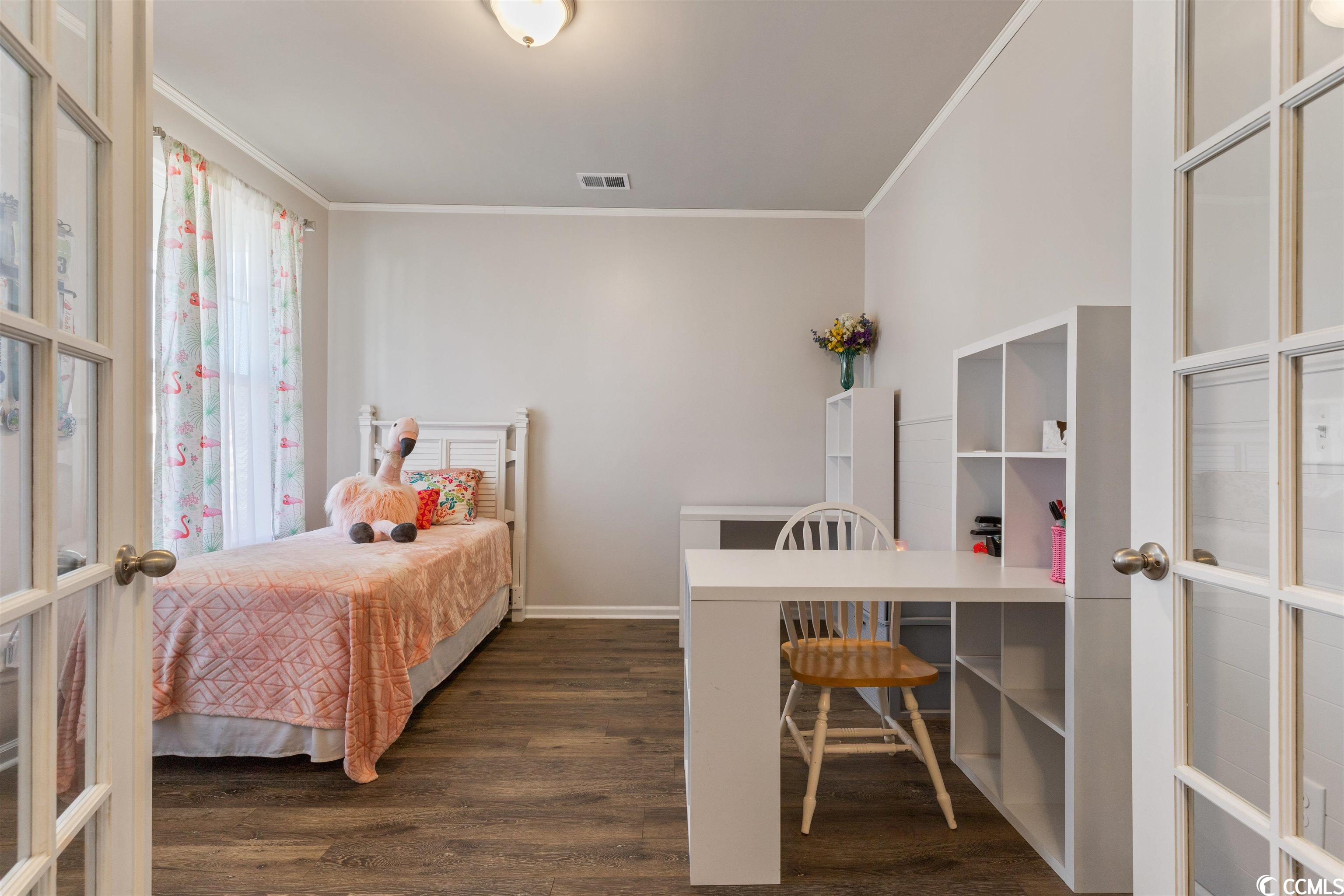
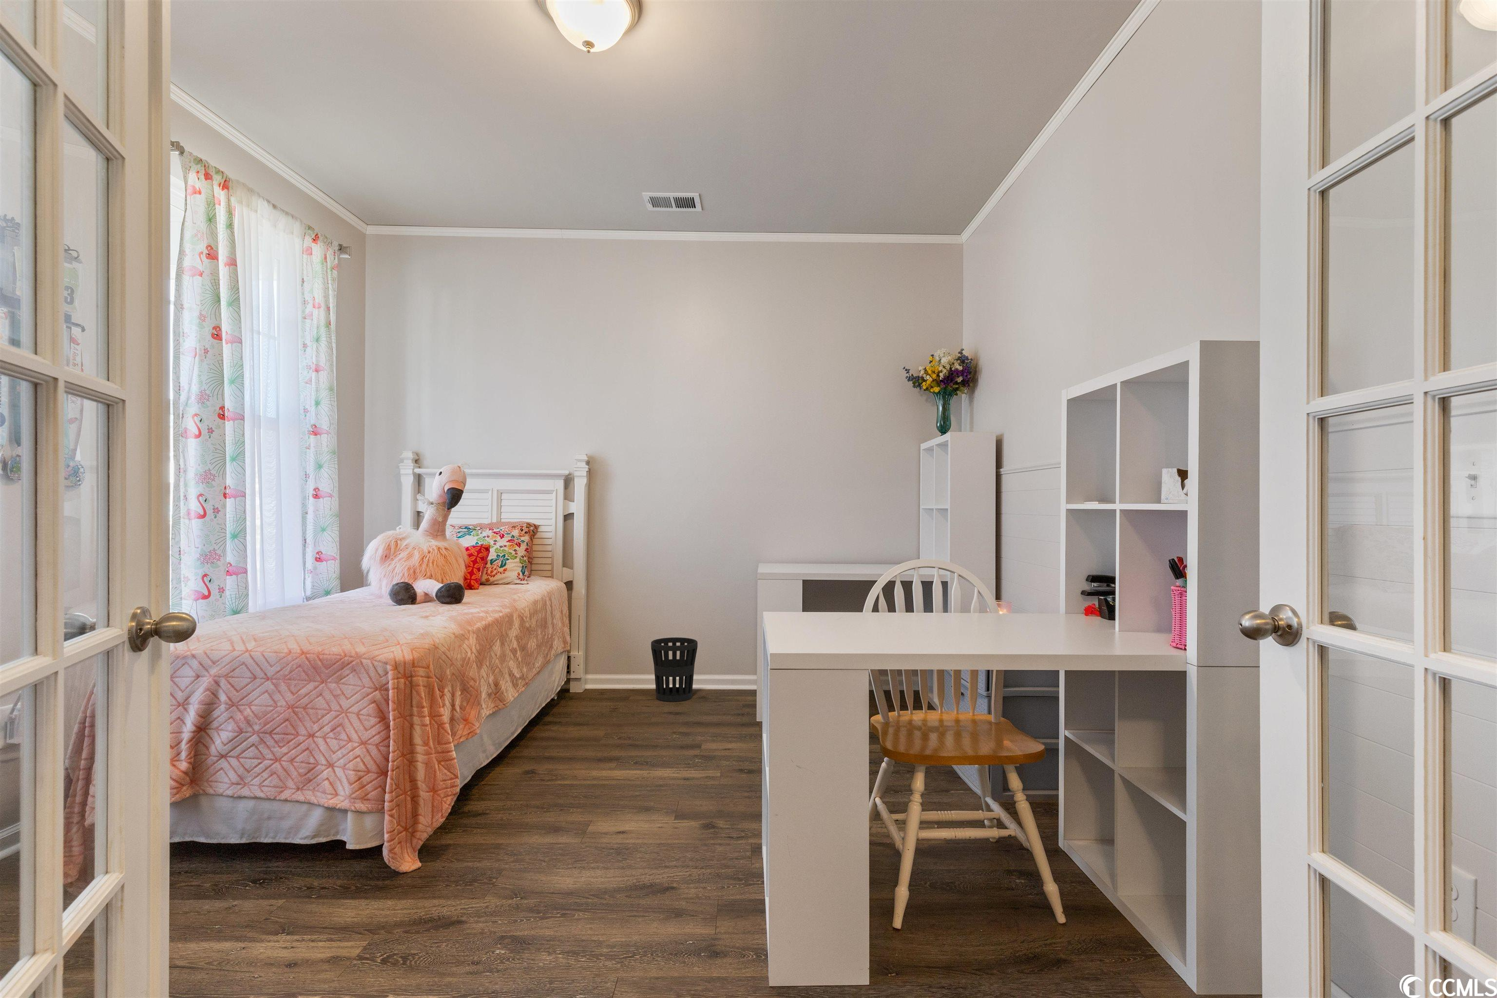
+ wastebasket [650,637,698,702]
